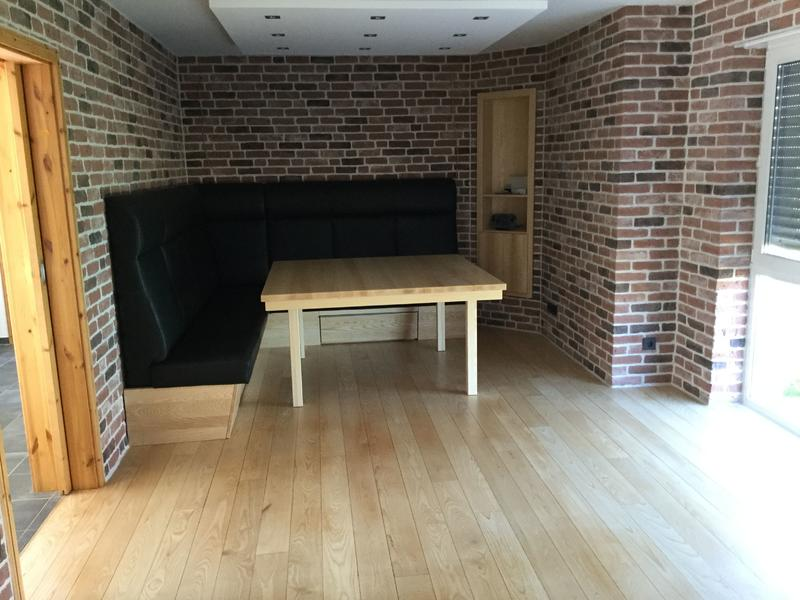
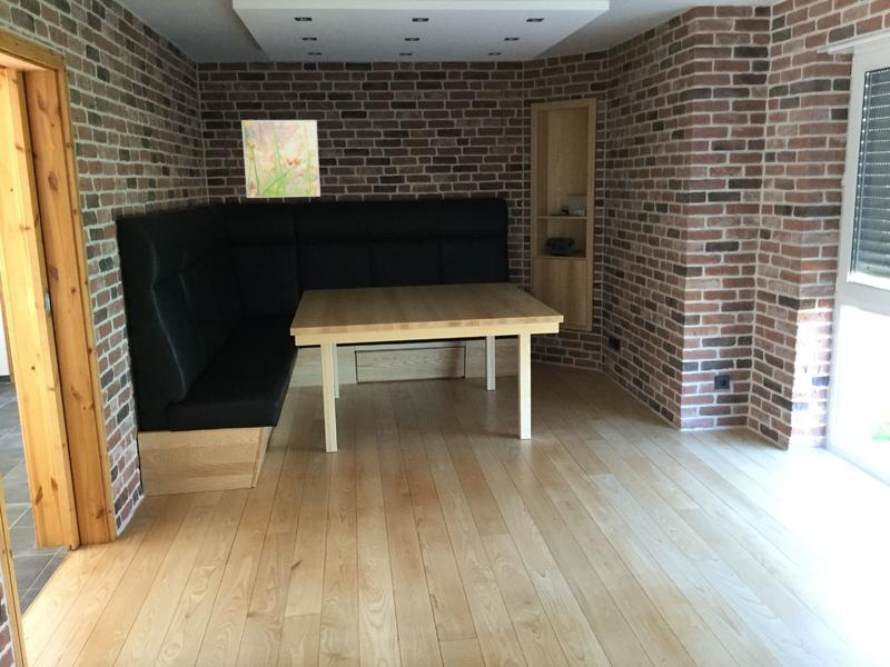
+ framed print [240,119,322,199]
